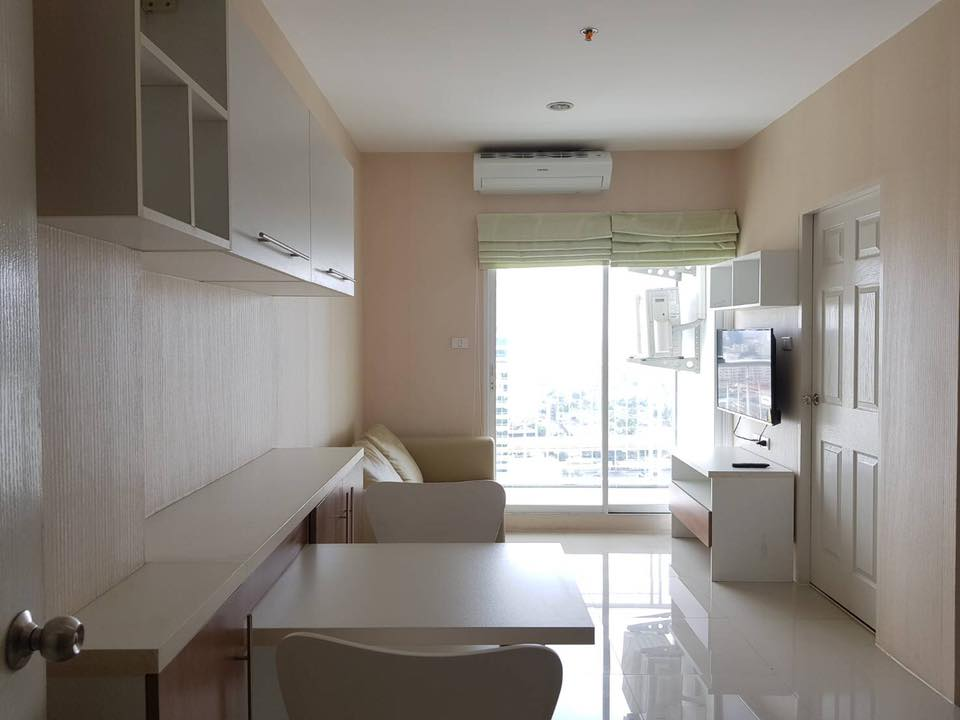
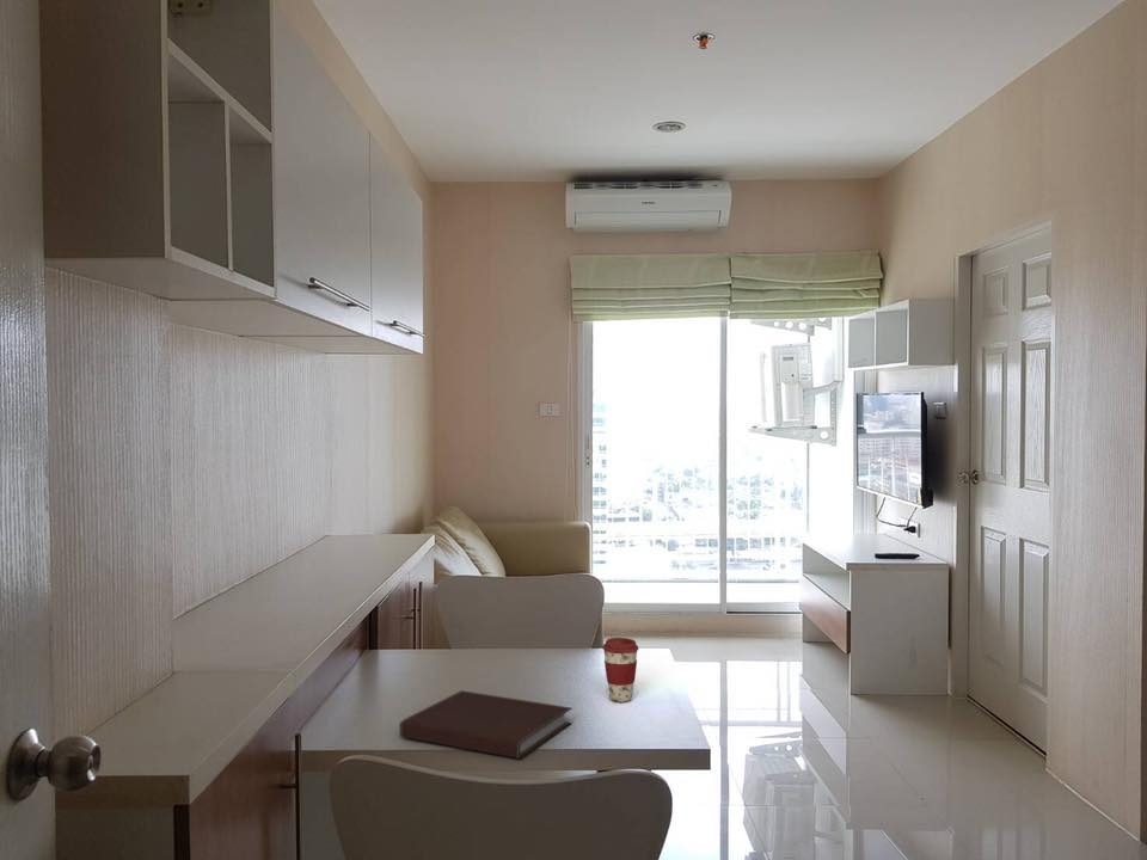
+ notebook [399,689,574,760]
+ coffee cup [601,637,639,704]
